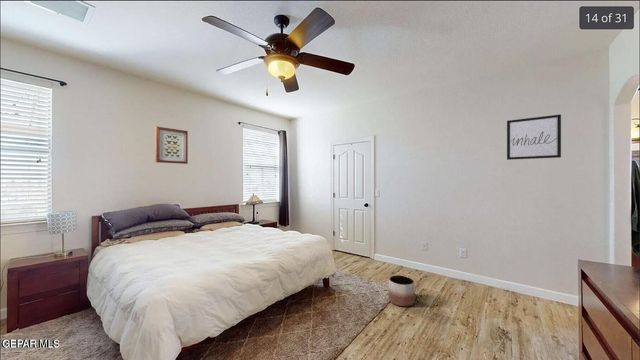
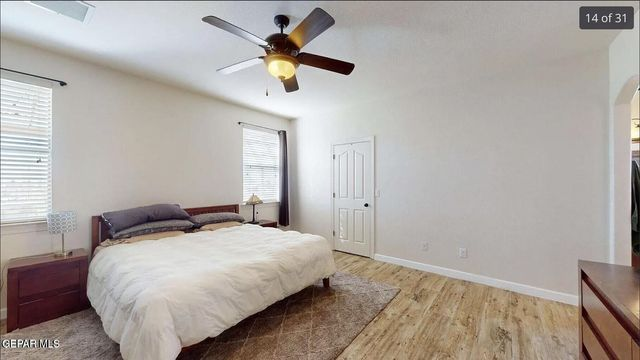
- wall art [506,114,562,161]
- planter [388,274,416,307]
- wall art [154,126,189,165]
